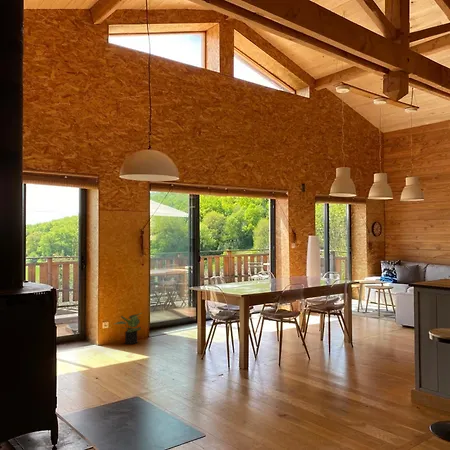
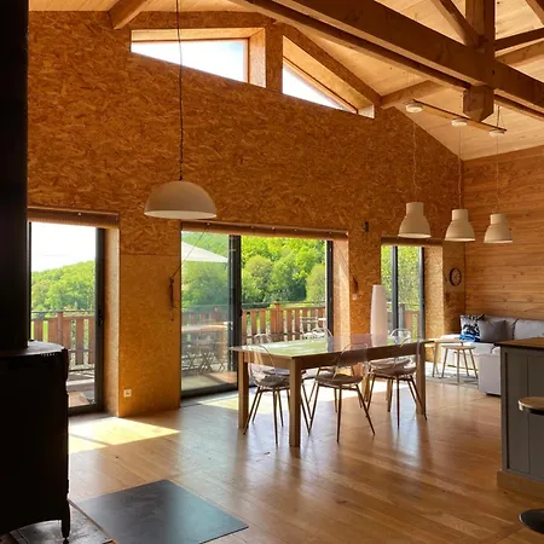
- potted plant [114,312,143,345]
